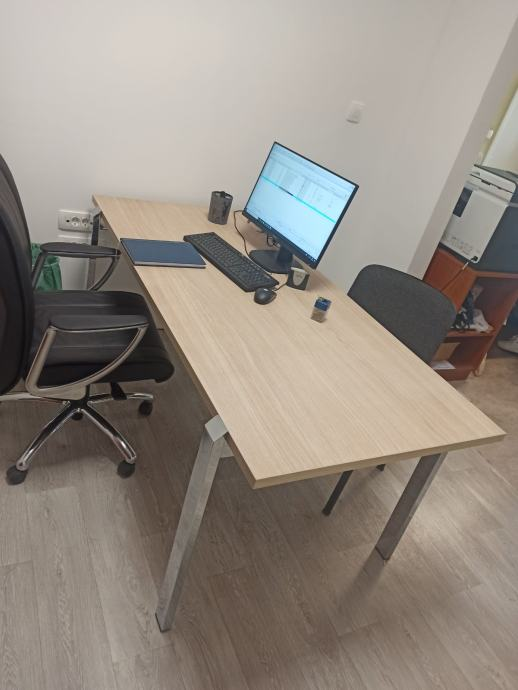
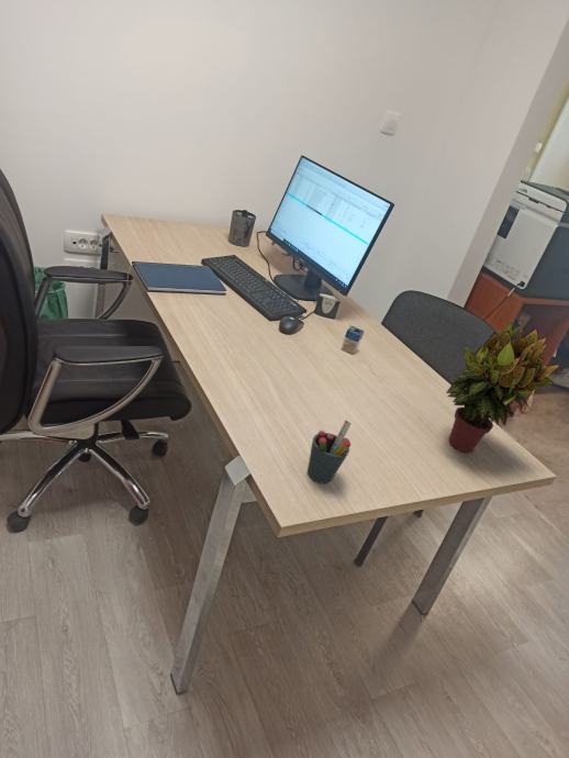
+ potted plant [445,322,561,454]
+ pen holder [306,419,353,484]
